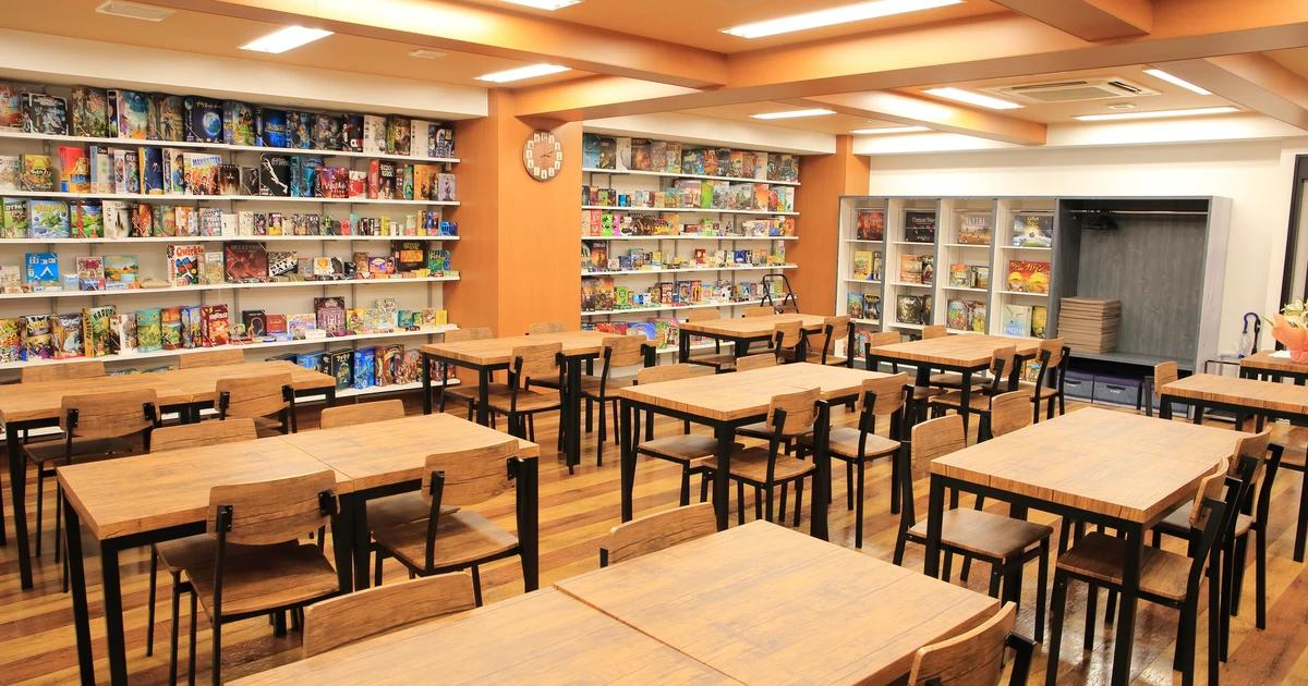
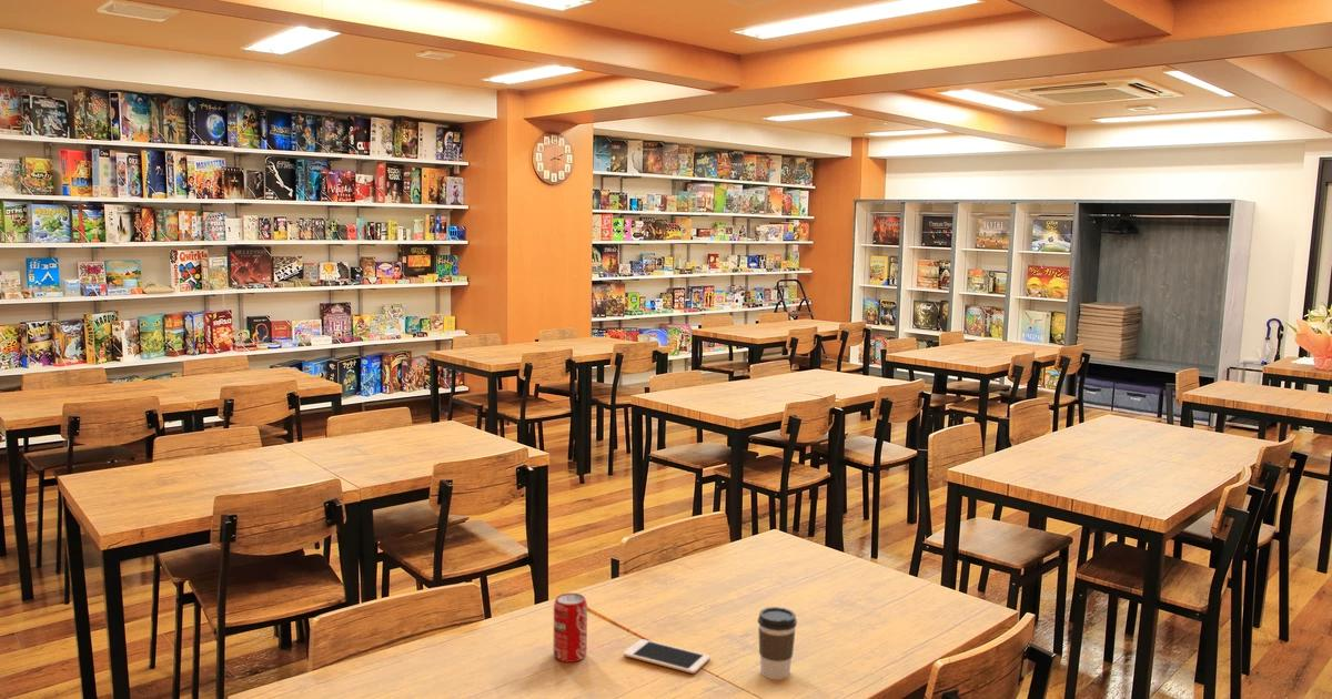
+ beverage can [553,592,588,663]
+ cell phone [622,638,712,675]
+ coffee cup [757,606,798,680]
